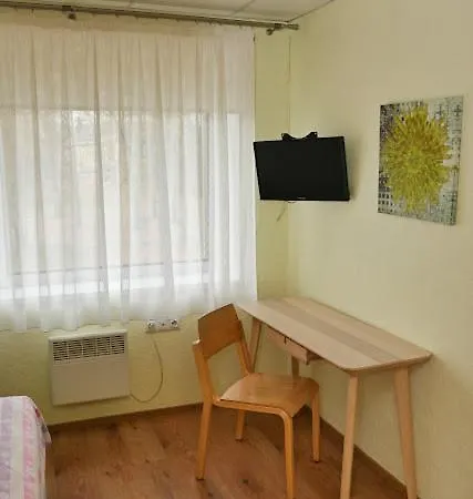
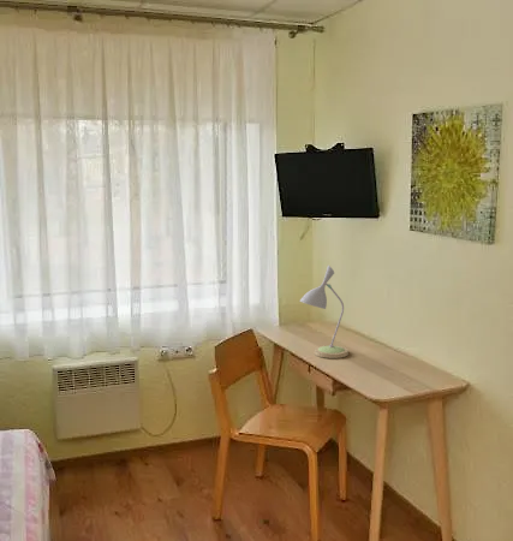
+ desk lamp [299,264,350,359]
